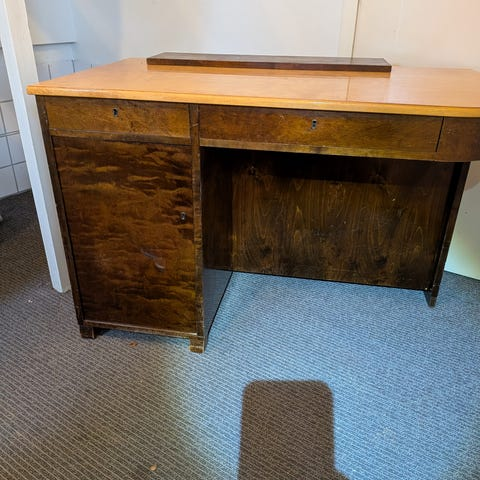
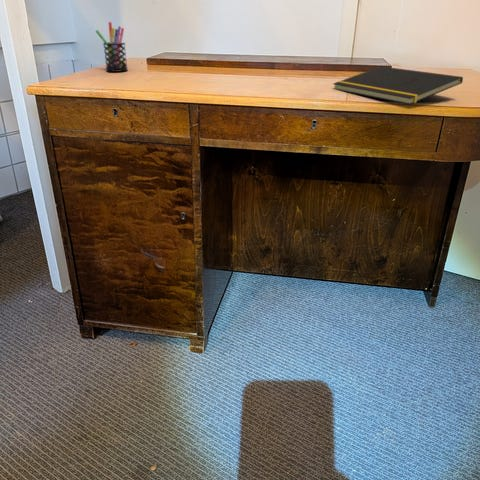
+ pen holder [94,21,129,73]
+ notepad [332,65,464,106]
